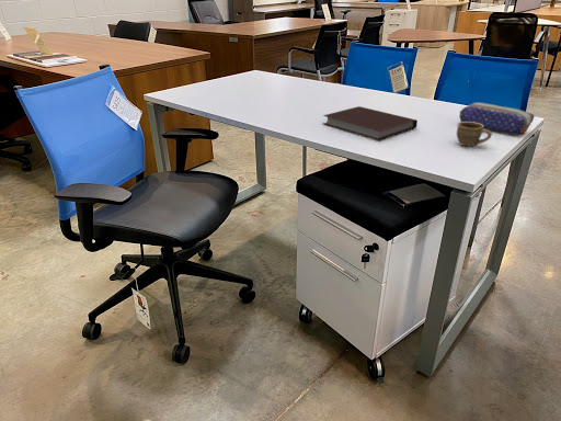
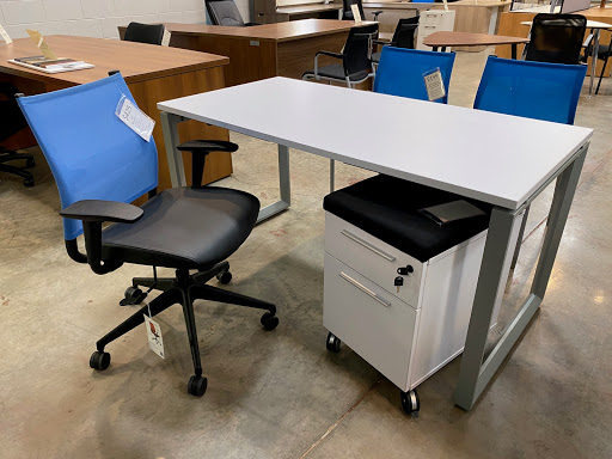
- cup [456,121,493,147]
- notebook [322,105,419,141]
- pencil case [458,101,535,136]
